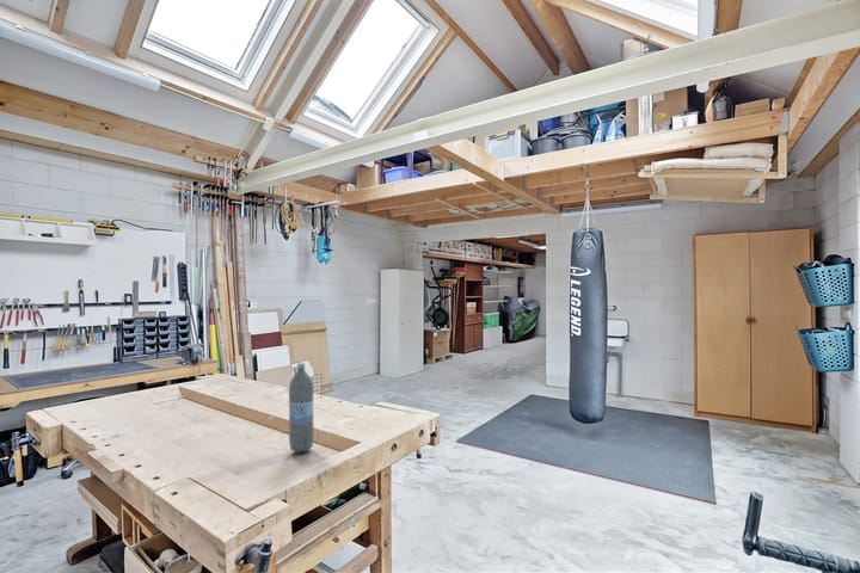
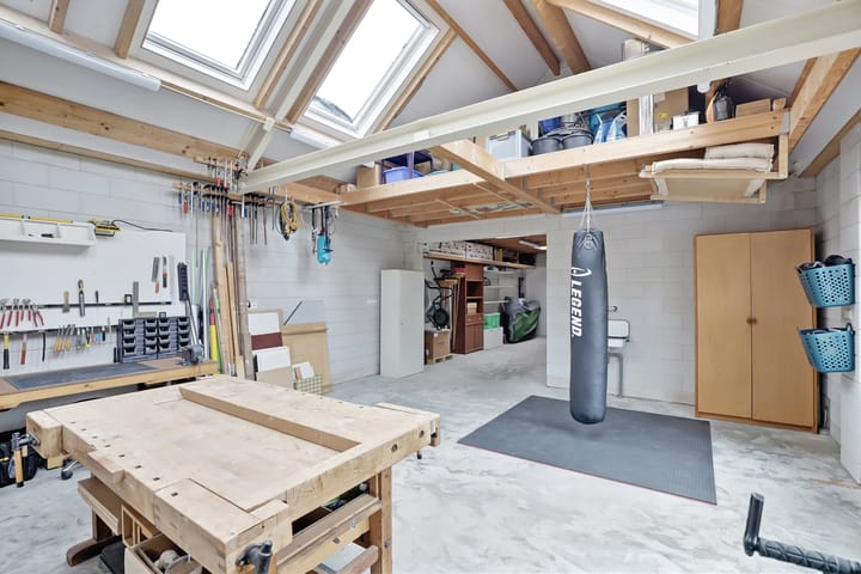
- water bottle [288,362,315,454]
